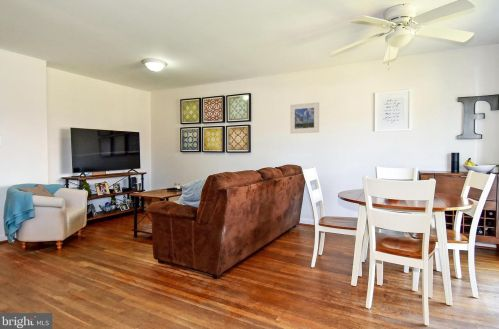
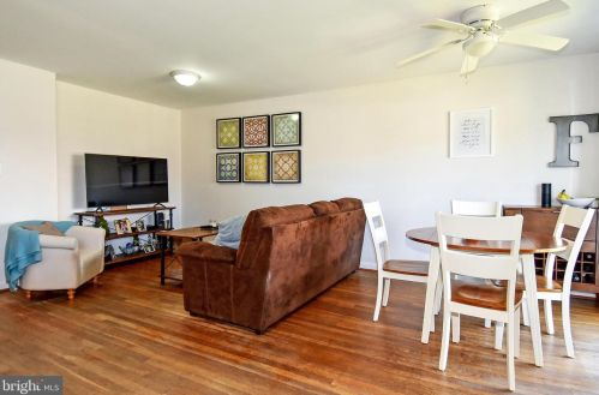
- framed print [289,101,320,135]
